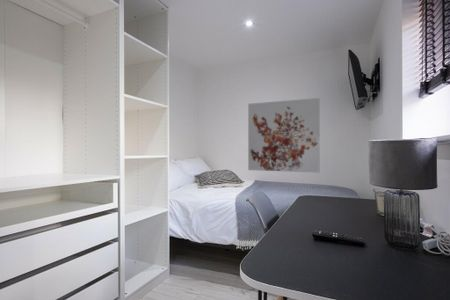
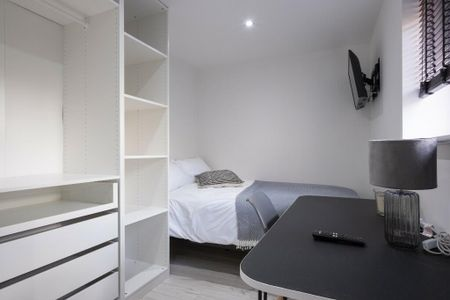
- wall art [247,97,321,174]
